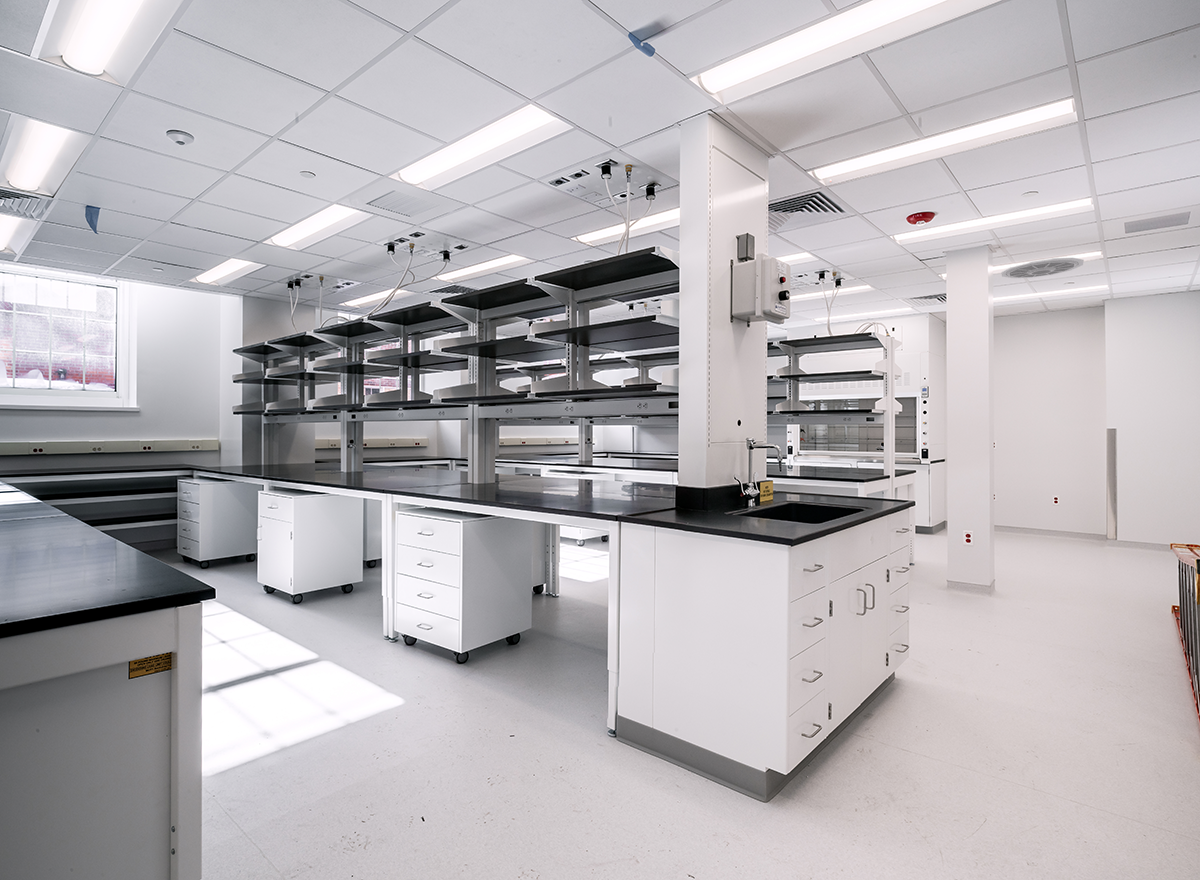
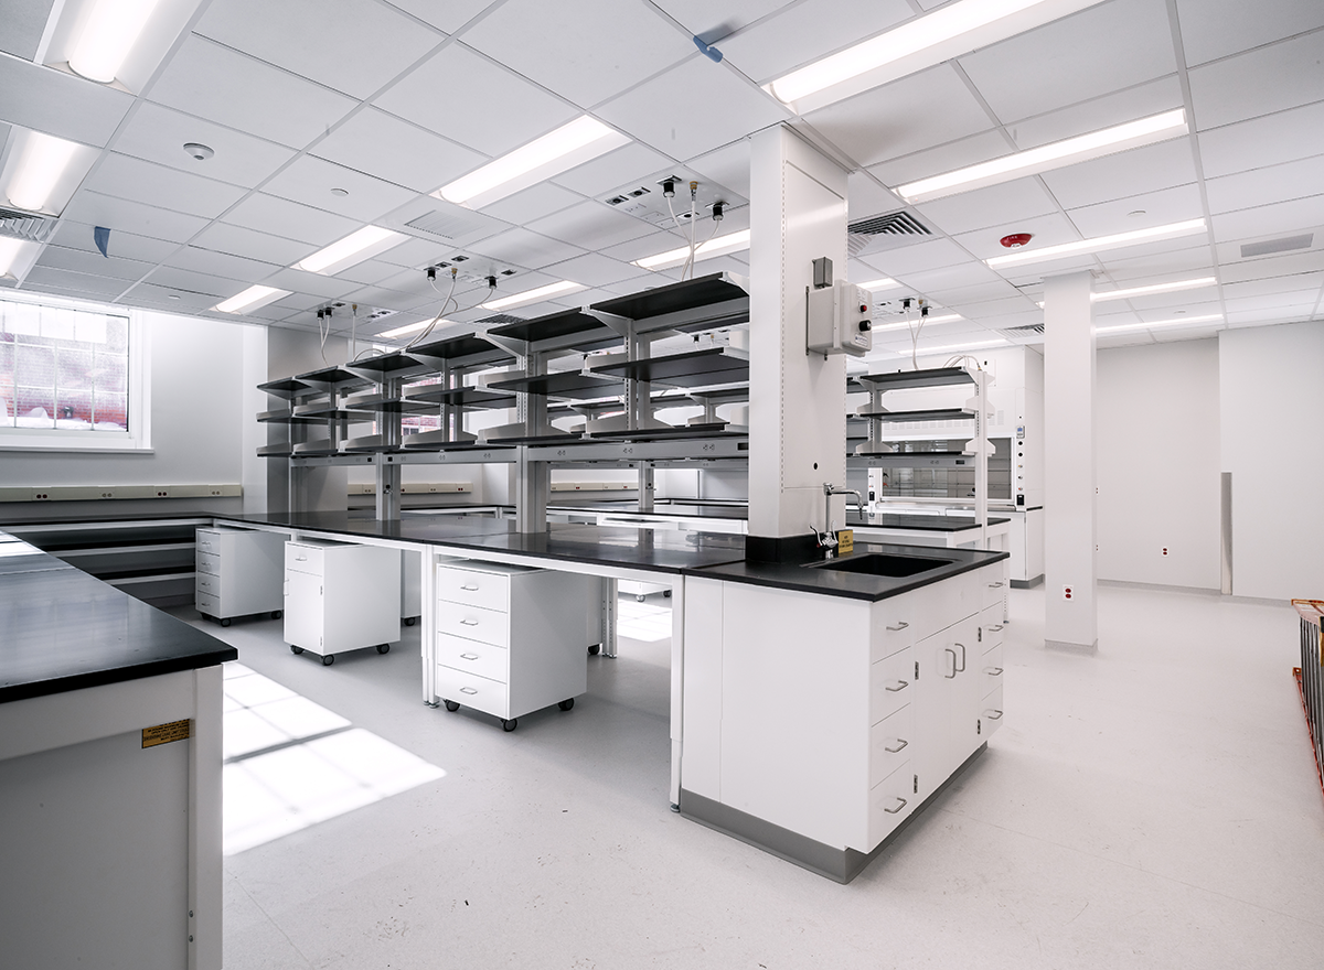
- ceiling vent [1000,257,1085,279]
